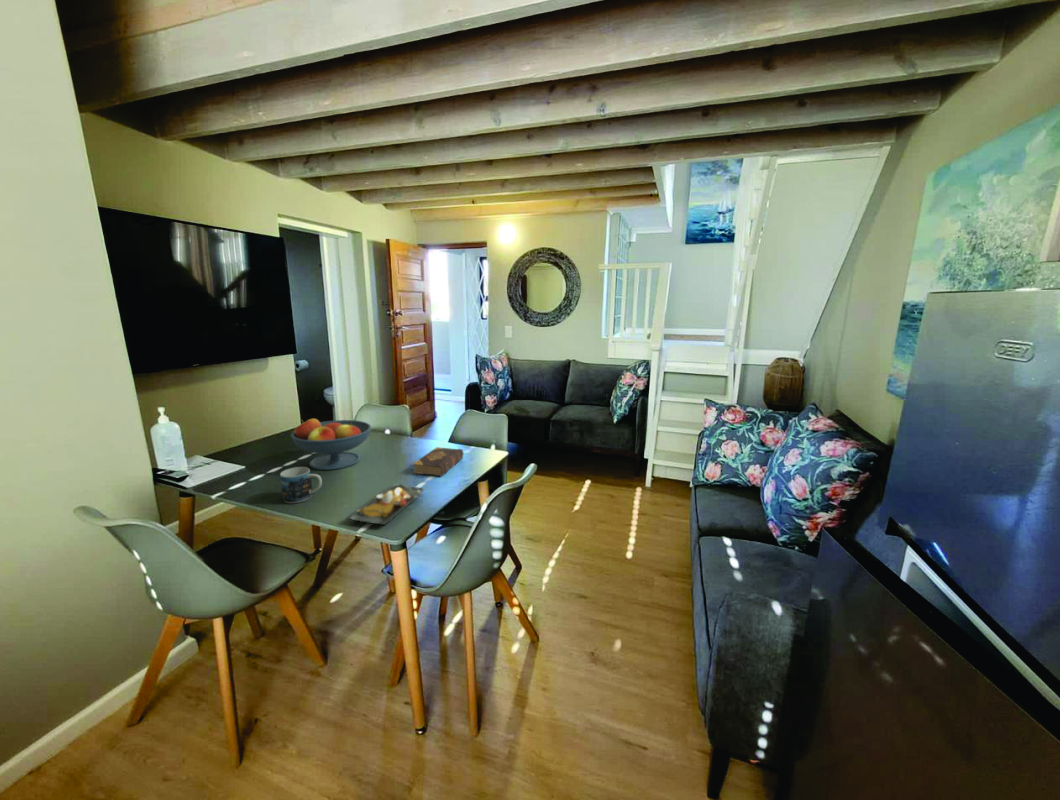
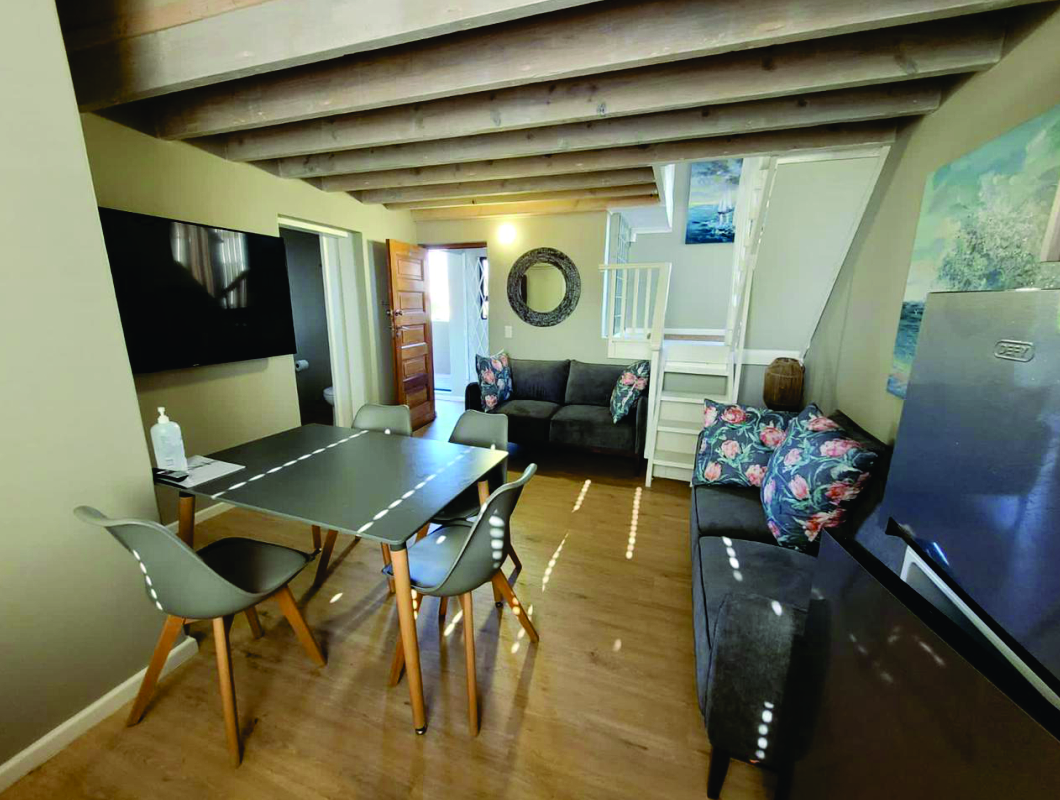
- book [412,446,464,477]
- fruit bowl [290,418,372,471]
- plate [345,483,426,526]
- mug [279,466,323,504]
